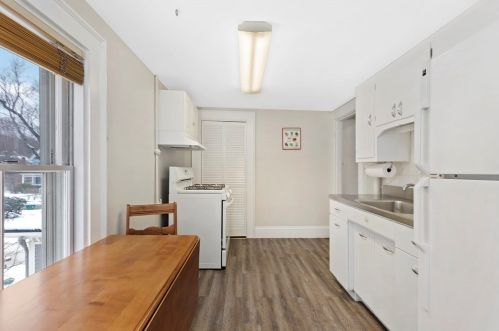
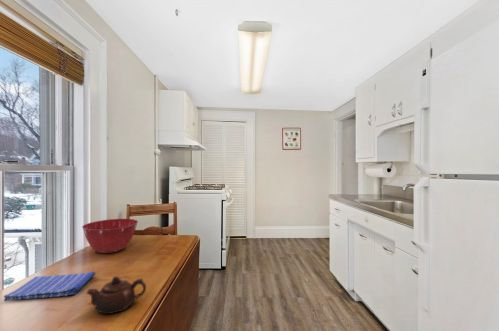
+ teapot [85,275,147,315]
+ dish towel [3,271,96,302]
+ mixing bowl [81,218,139,254]
